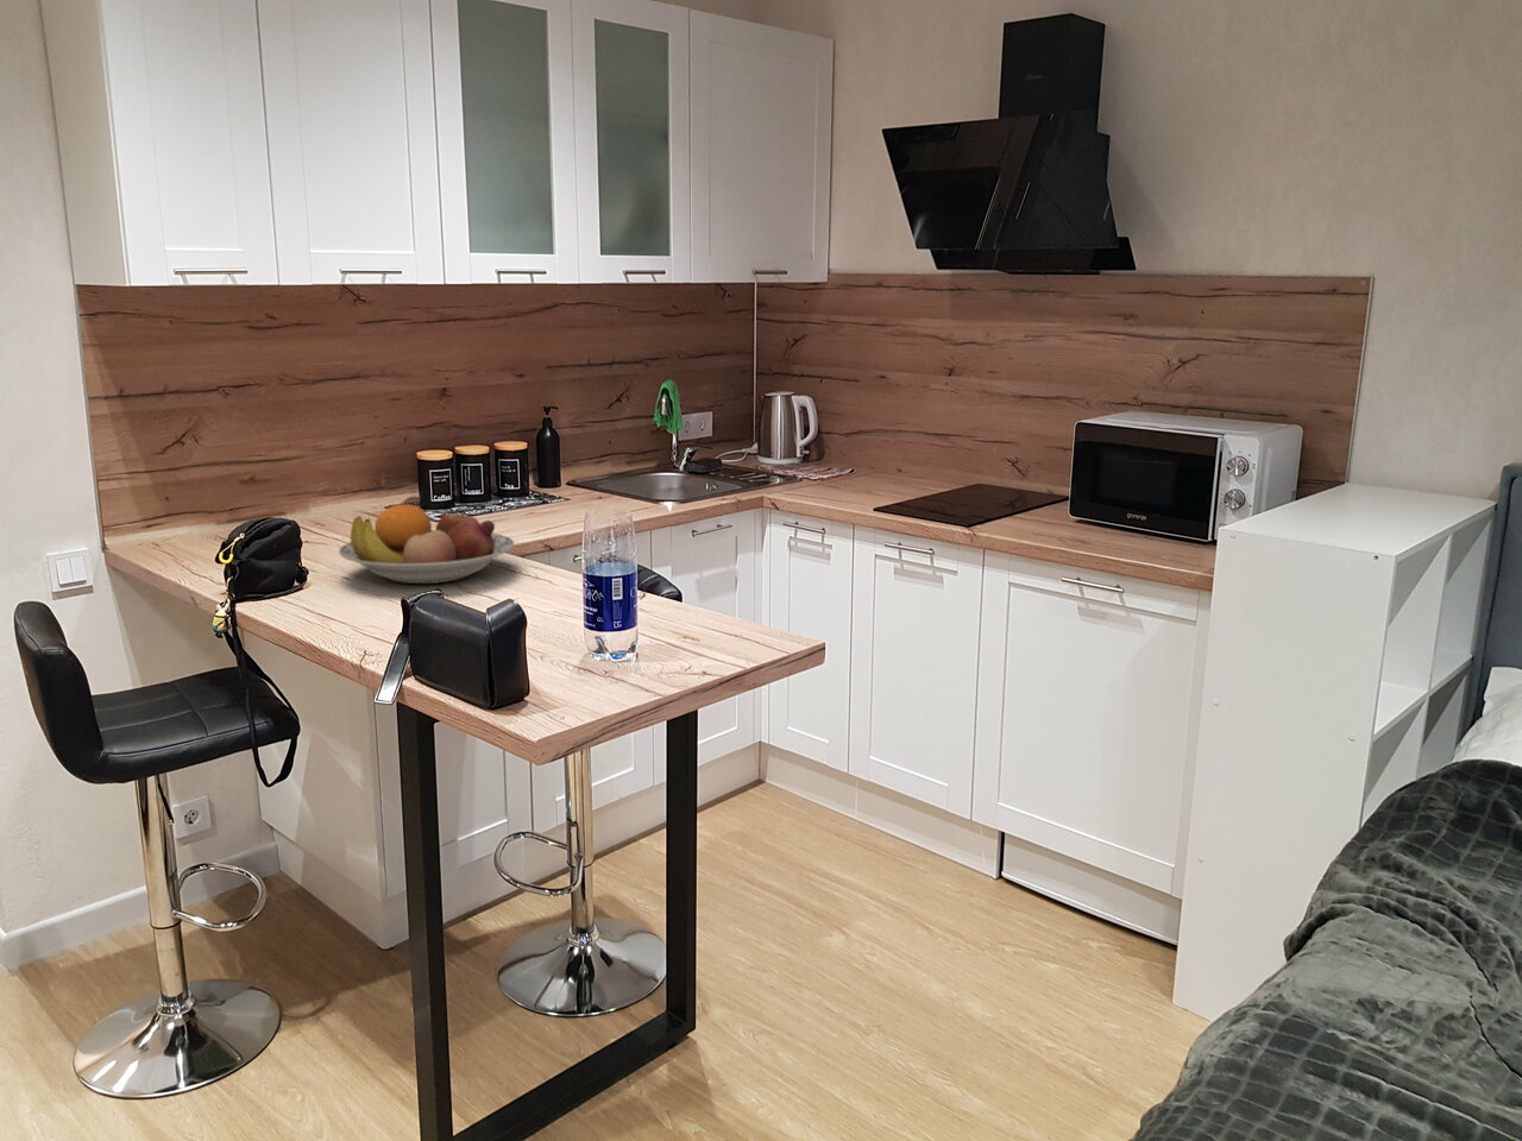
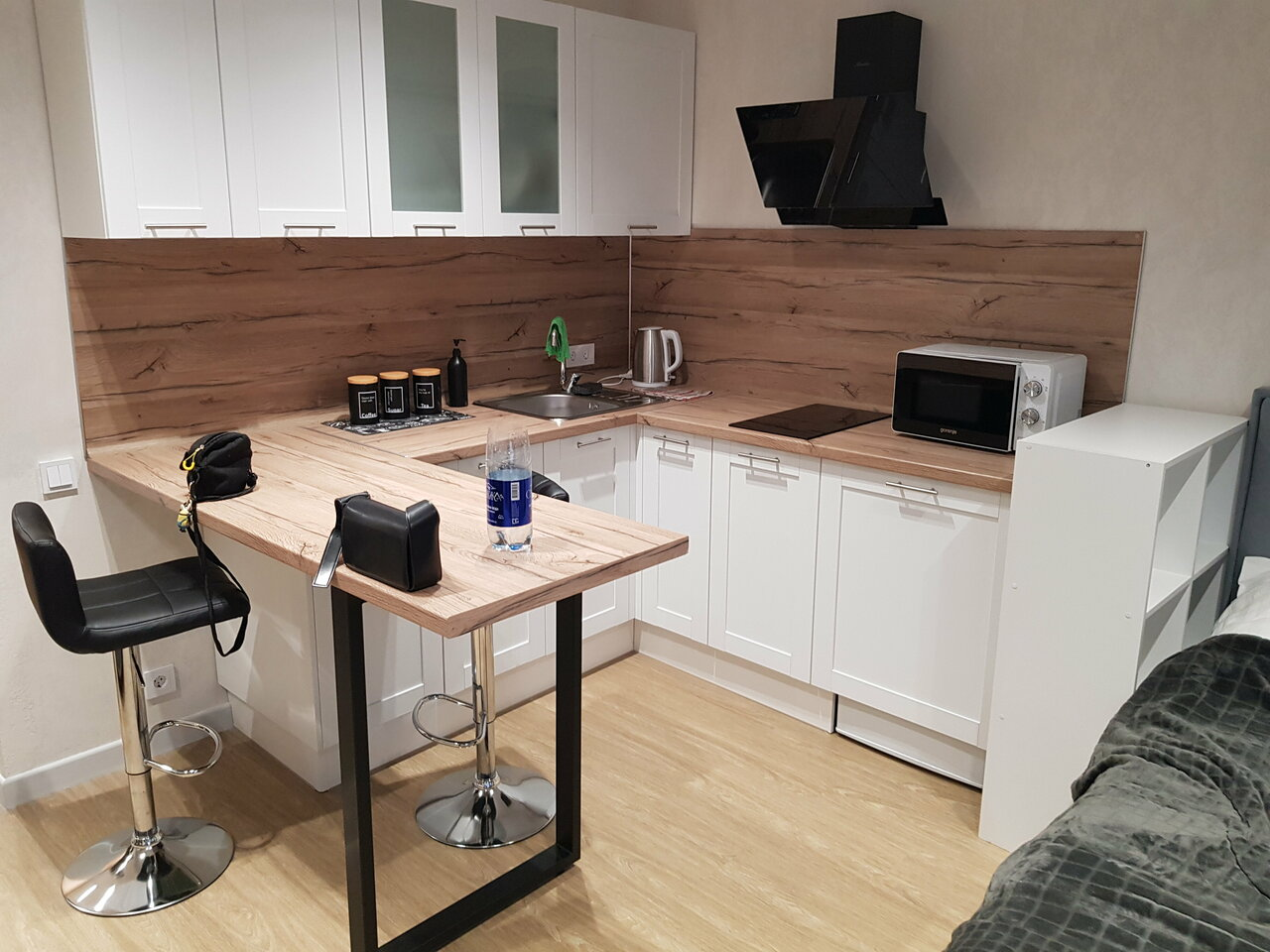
- fruit bowl [338,503,517,585]
